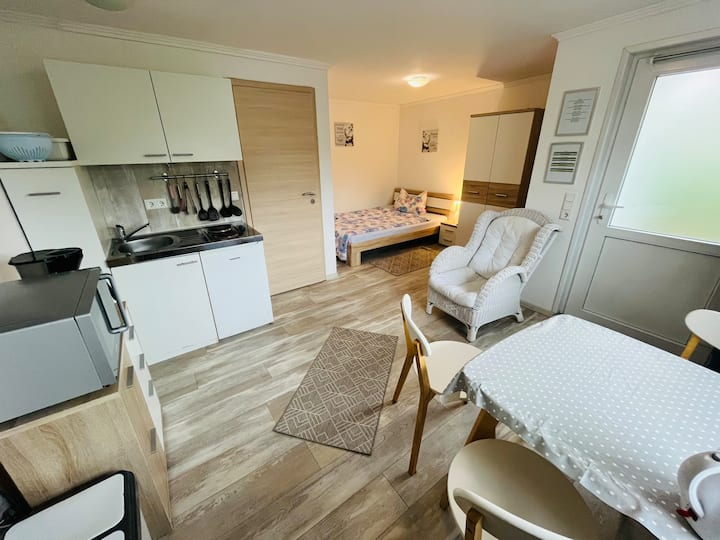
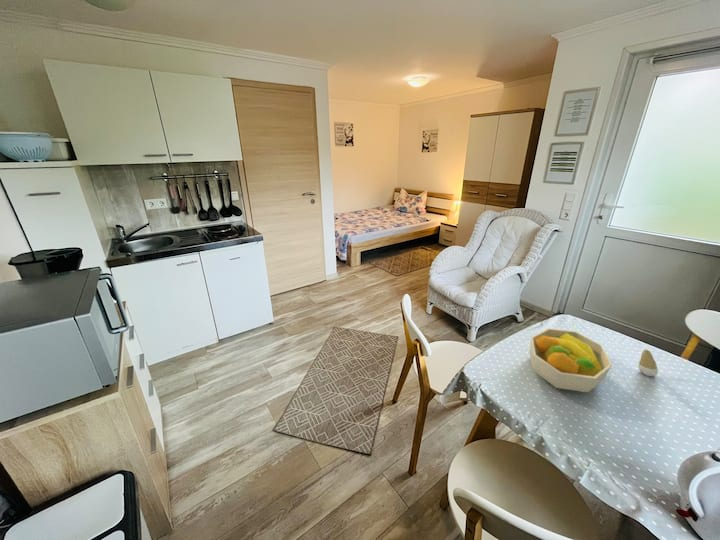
+ tooth [637,349,659,377]
+ fruit bowl [529,327,613,393]
